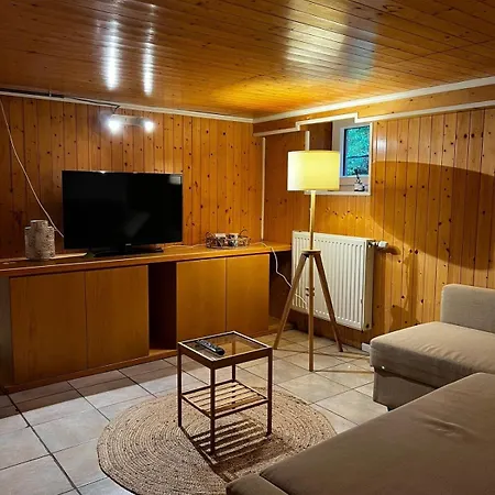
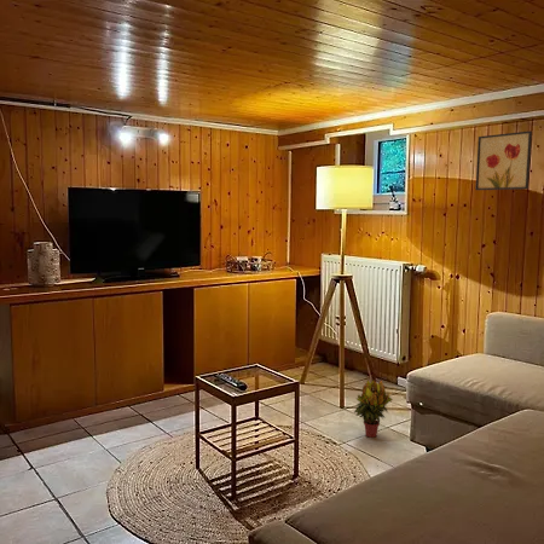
+ wall art [474,129,533,191]
+ potted plant [353,378,394,439]
